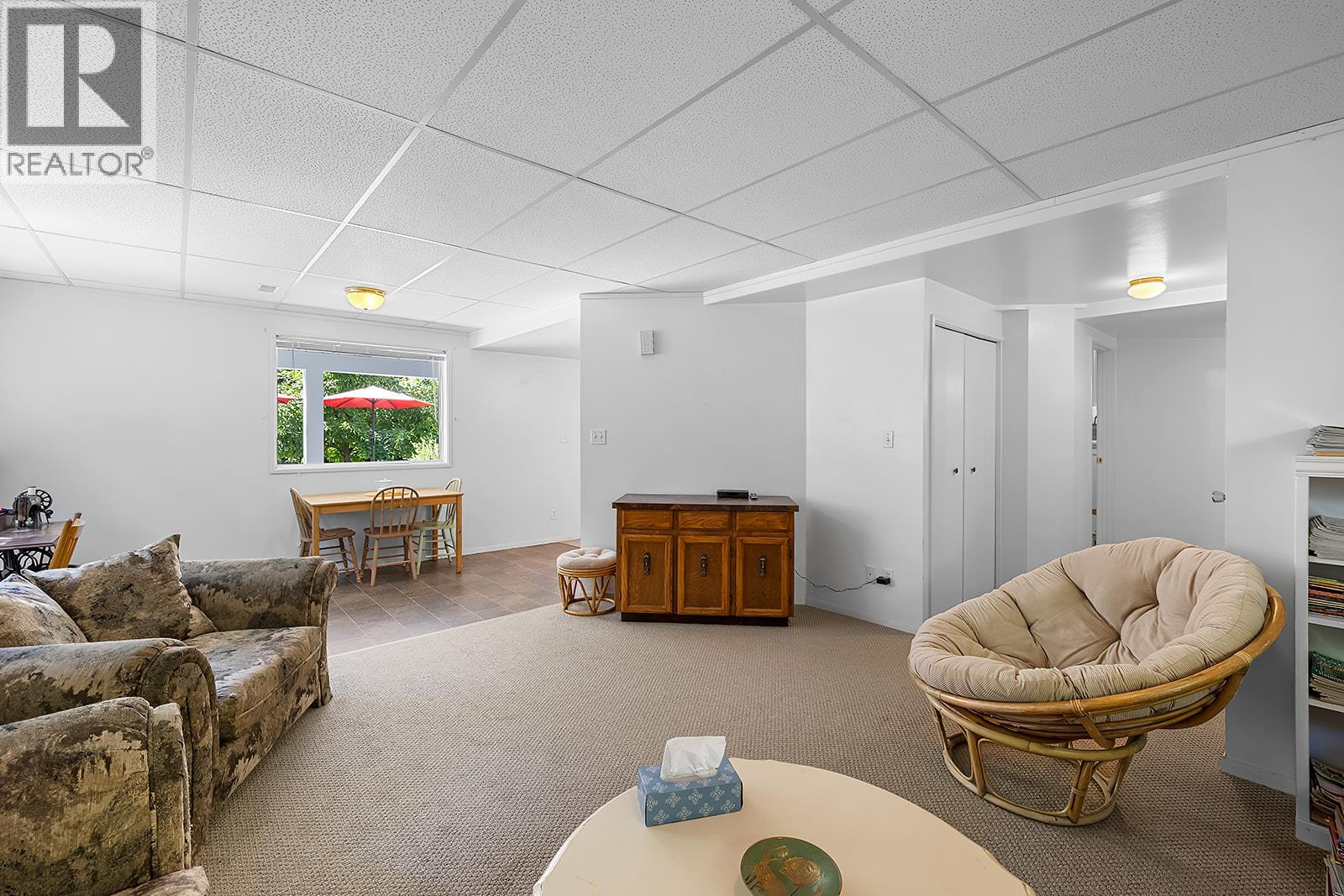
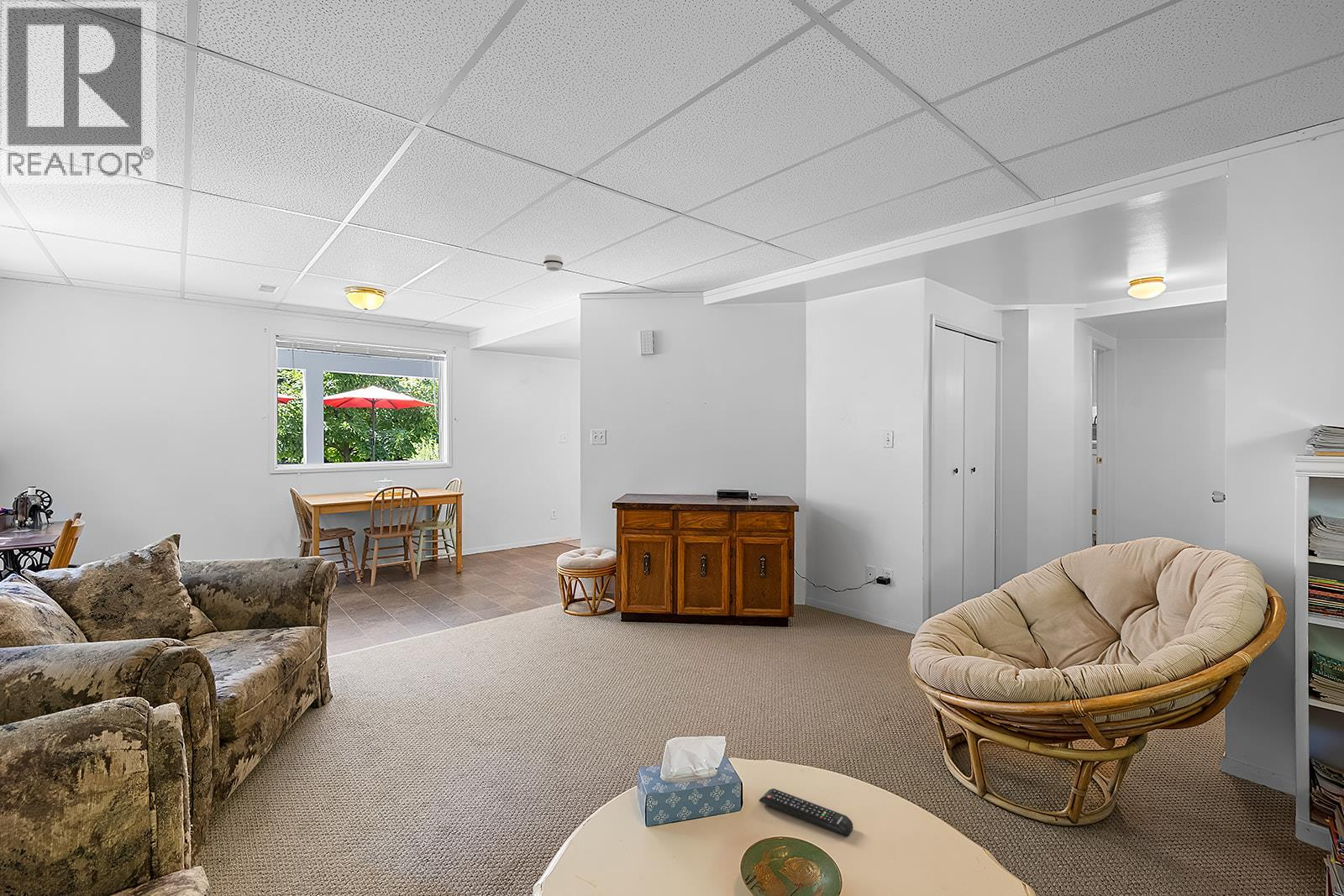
+ remote control [759,788,853,837]
+ smoke detector [543,254,564,272]
